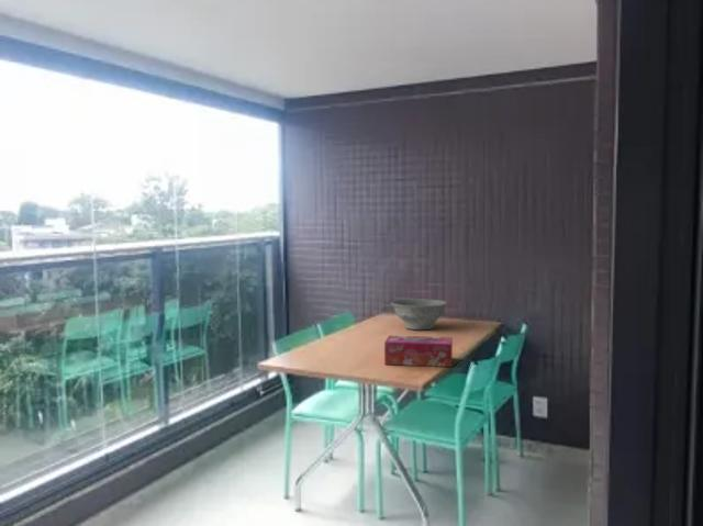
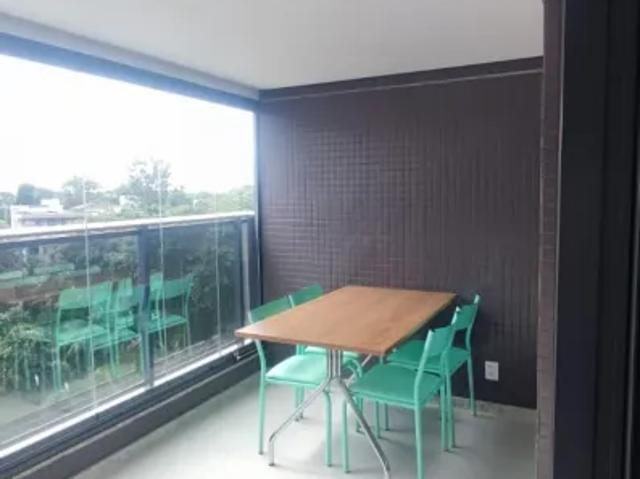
- tissue box [383,335,454,368]
- bowl [390,298,448,331]
